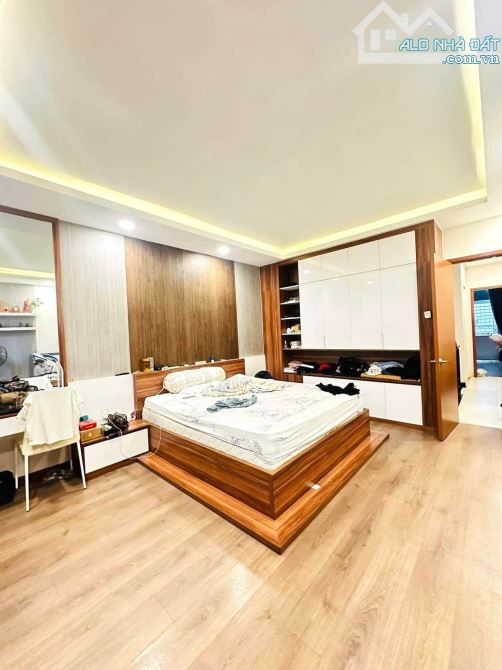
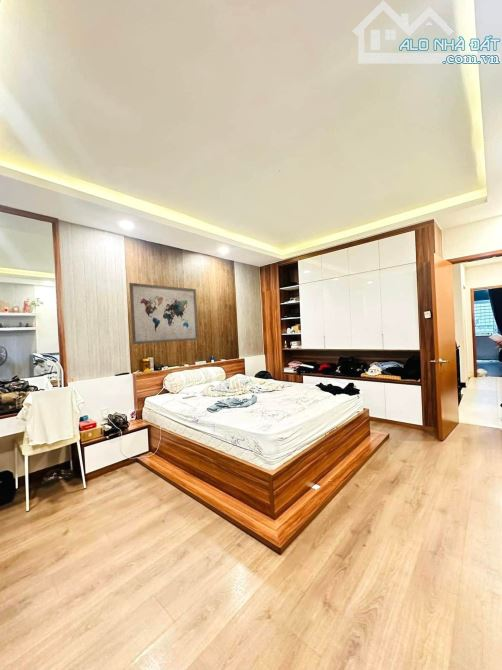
+ wall art [128,282,199,345]
